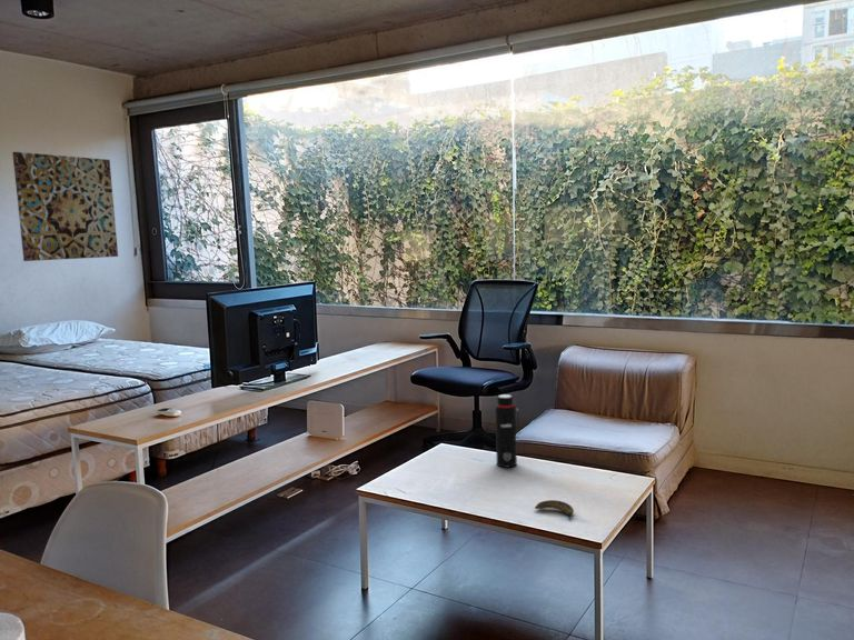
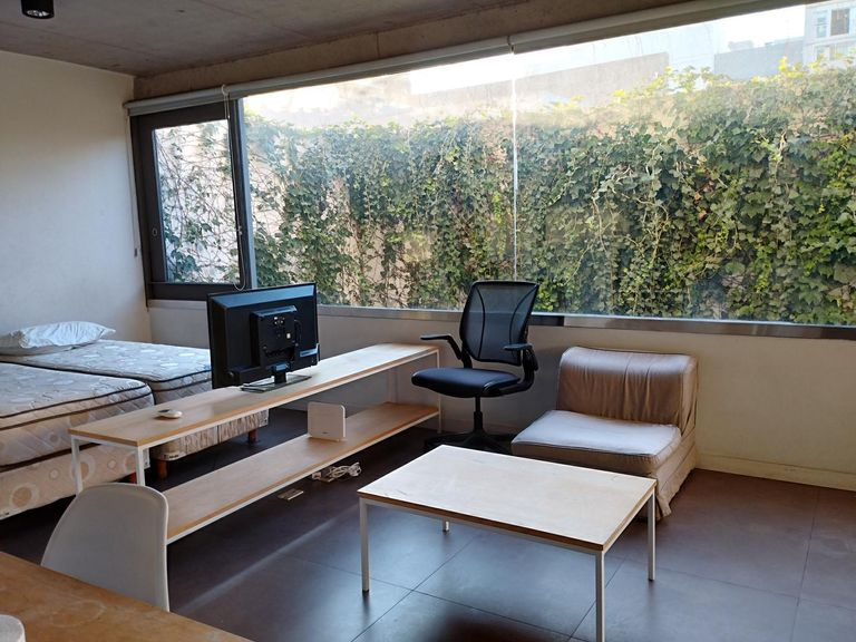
- wall art [11,151,119,262]
- water bottle [494,393,522,469]
- banana [534,499,575,520]
